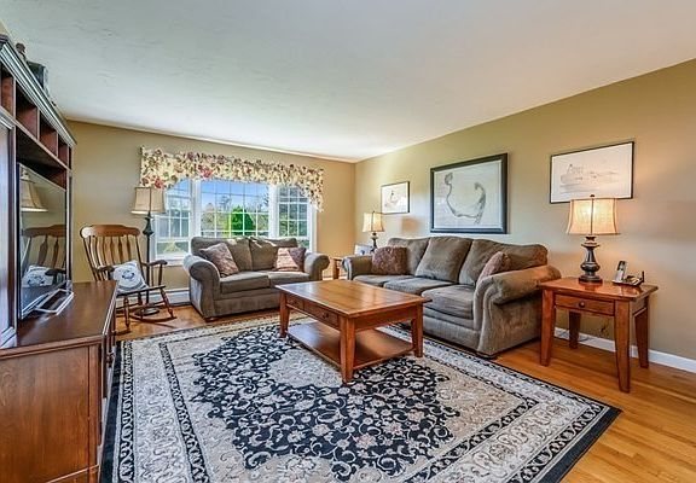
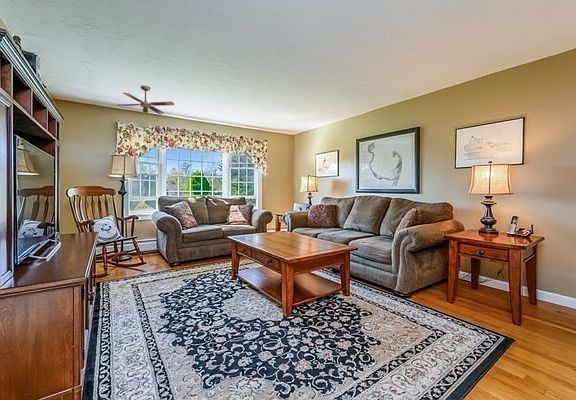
+ ceiling fan [117,85,175,115]
